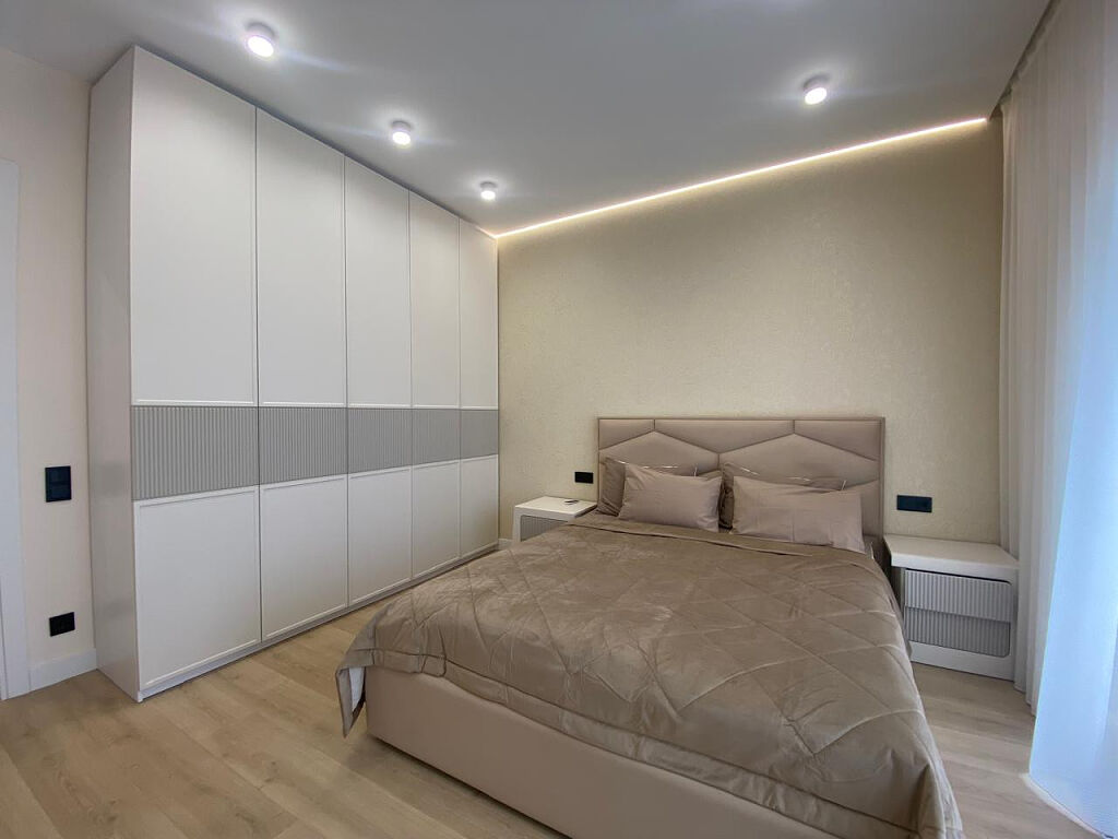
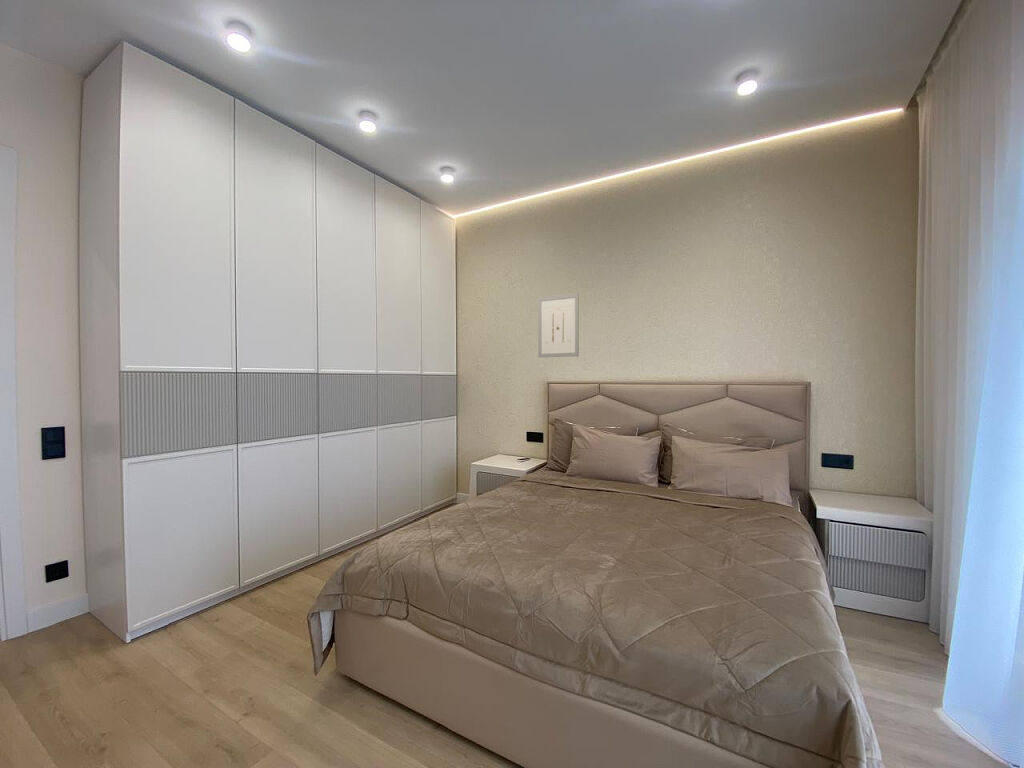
+ wall art [537,292,580,358]
